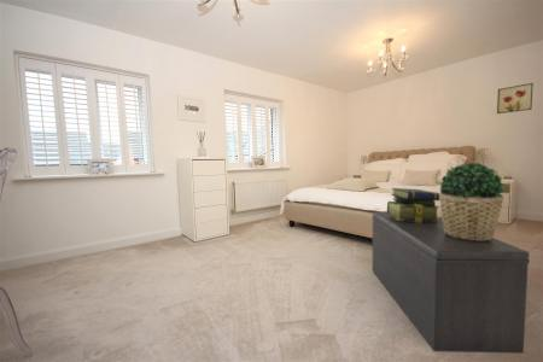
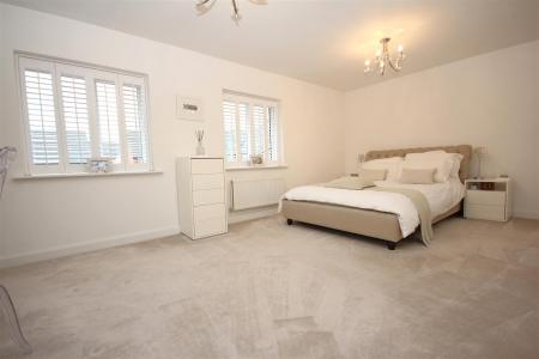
- potted plant [438,162,506,240]
- bench [370,210,531,355]
- wall art [496,82,535,115]
- stack of books [386,187,440,222]
